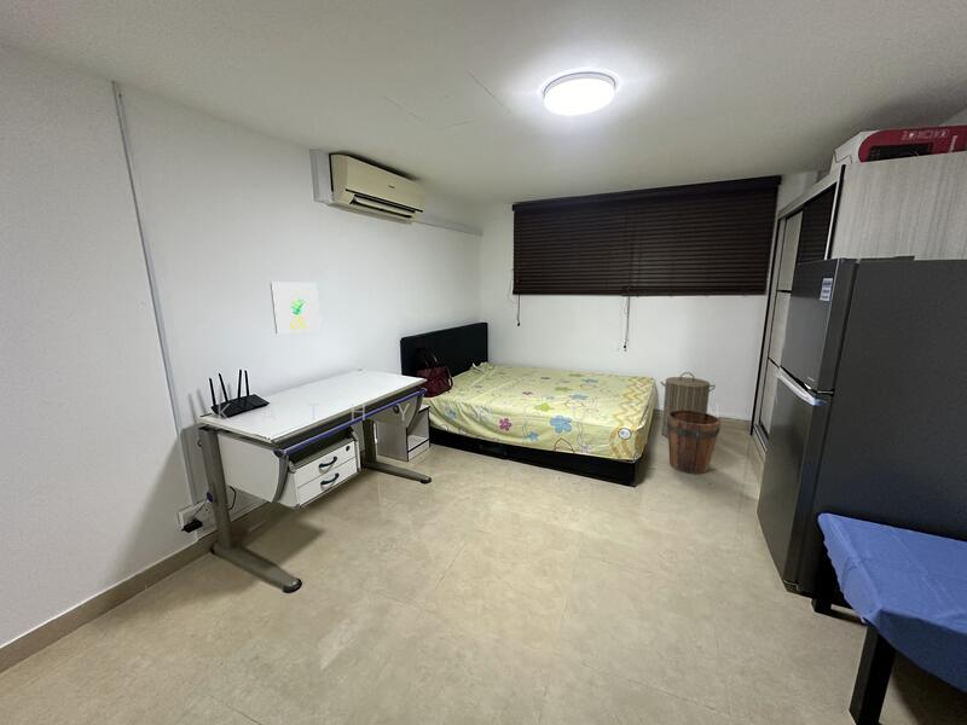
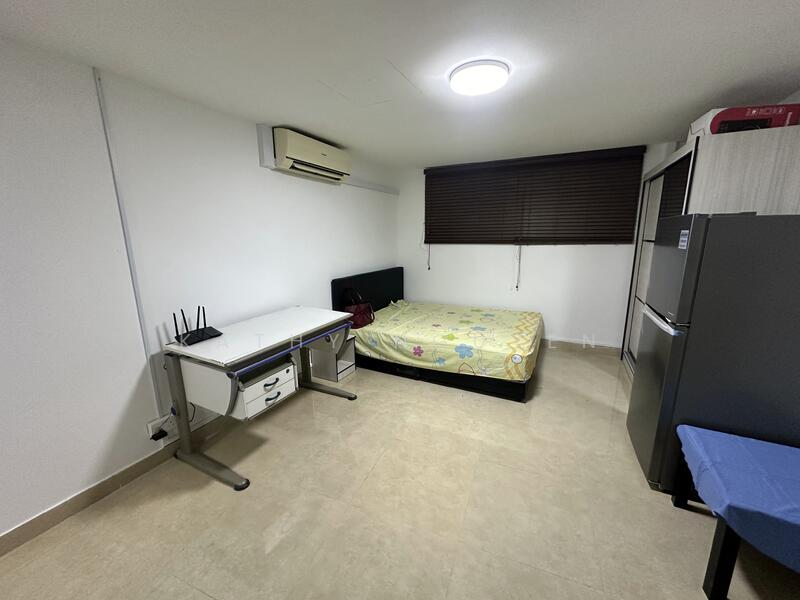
- laundry hamper [659,371,717,439]
- wall art [270,282,322,335]
- bucket [667,410,722,475]
